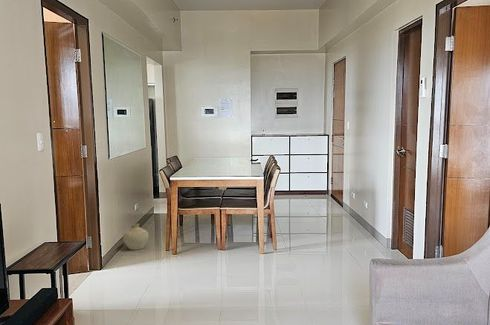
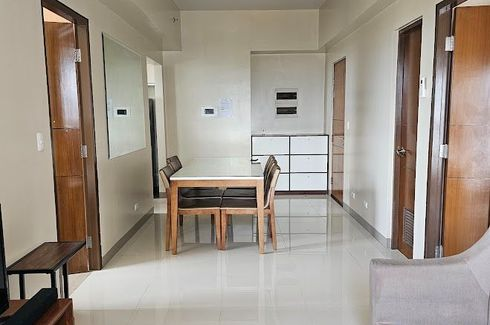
- ceramic jug [122,222,149,251]
